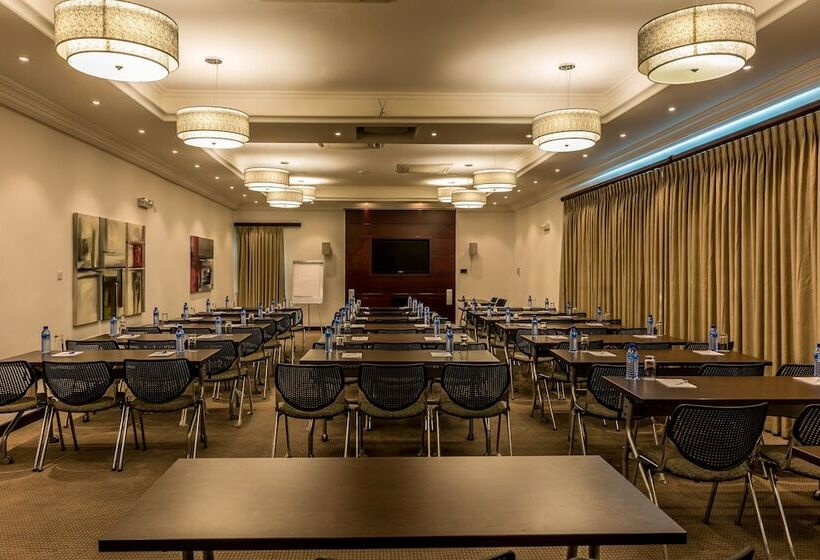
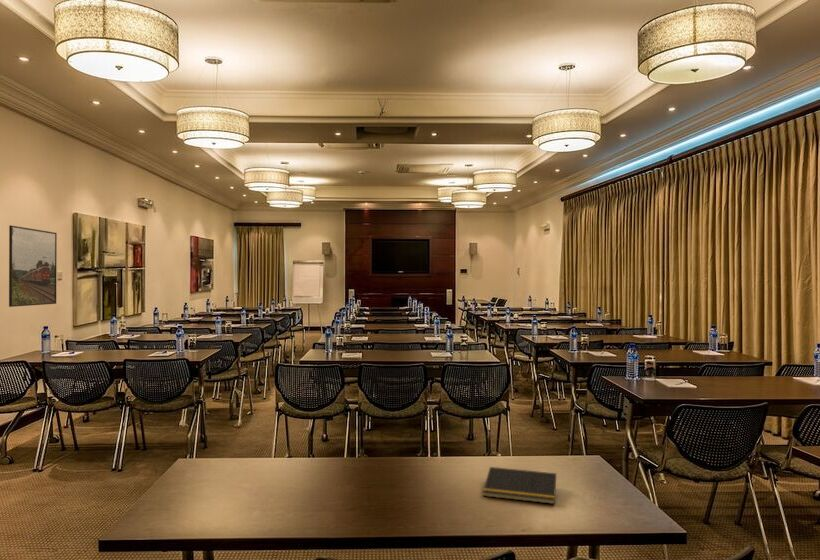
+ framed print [8,224,58,308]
+ notepad [482,466,557,505]
